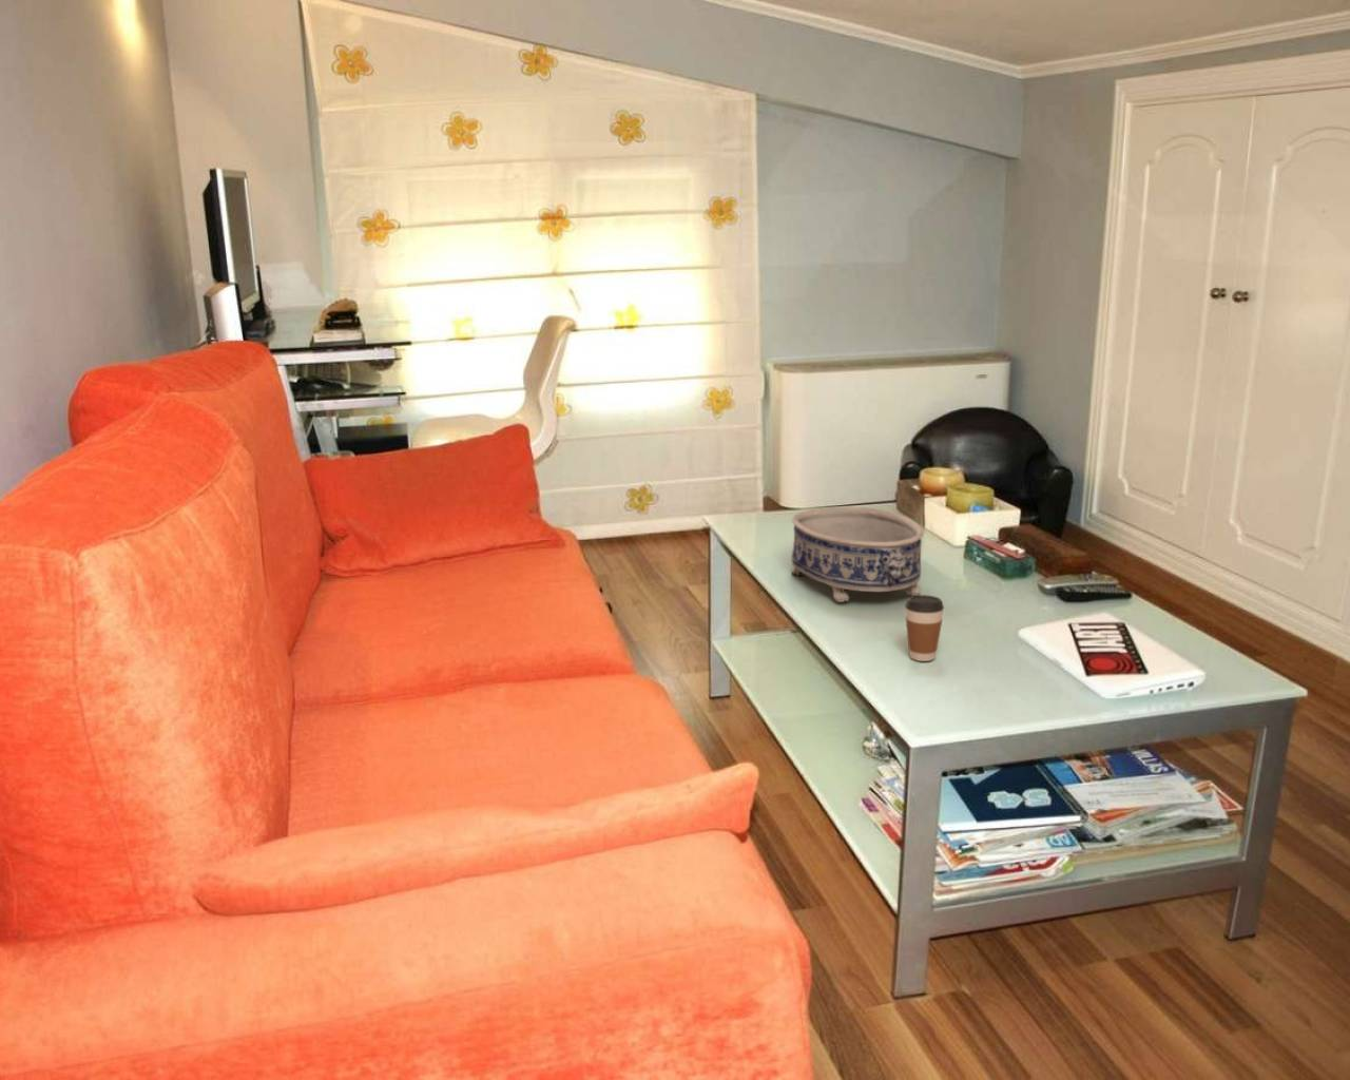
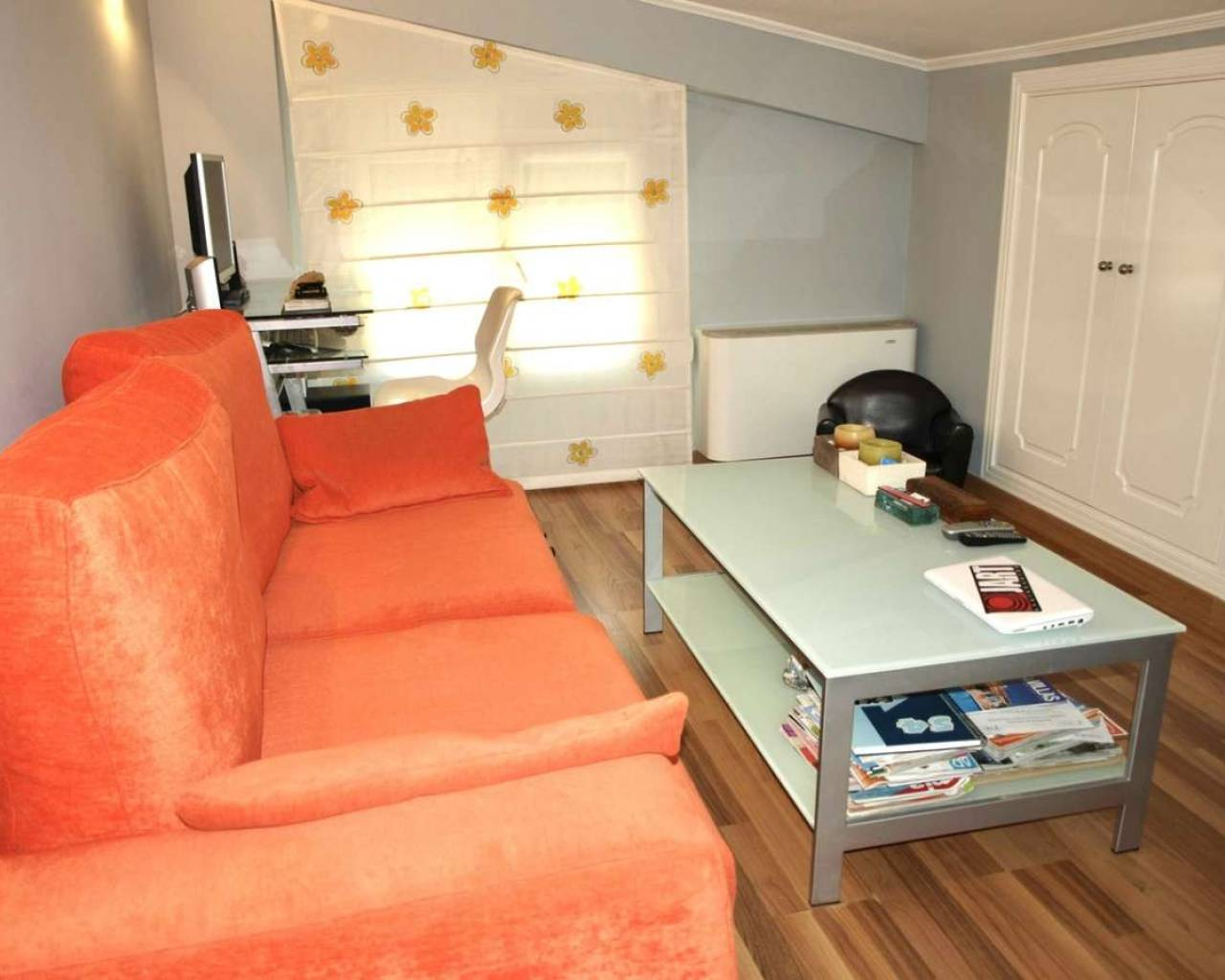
- decorative bowl [790,506,924,603]
- coffee cup [904,594,944,662]
